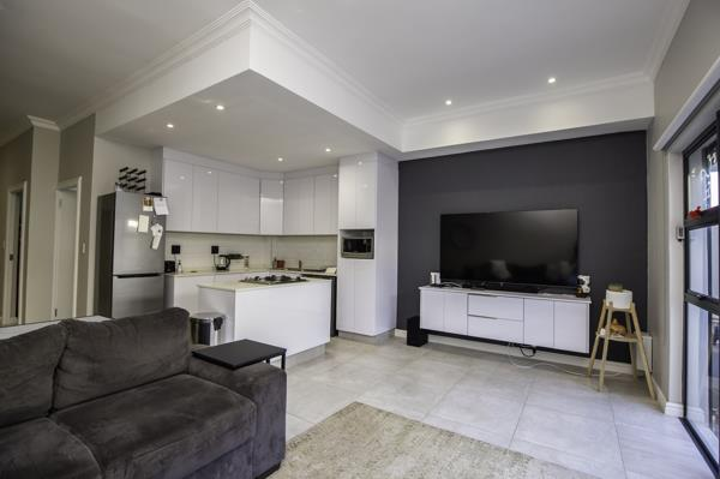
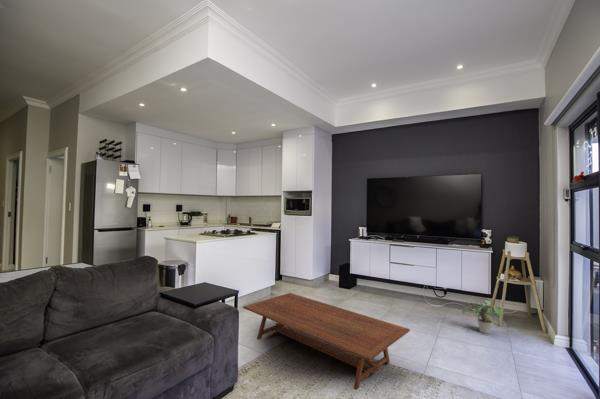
+ potted plant [462,298,504,335]
+ coffee table [242,292,411,391]
